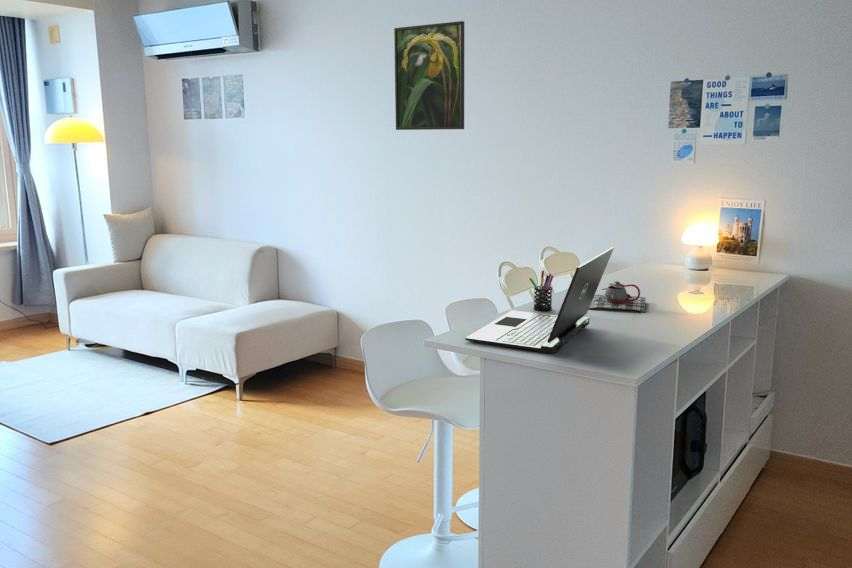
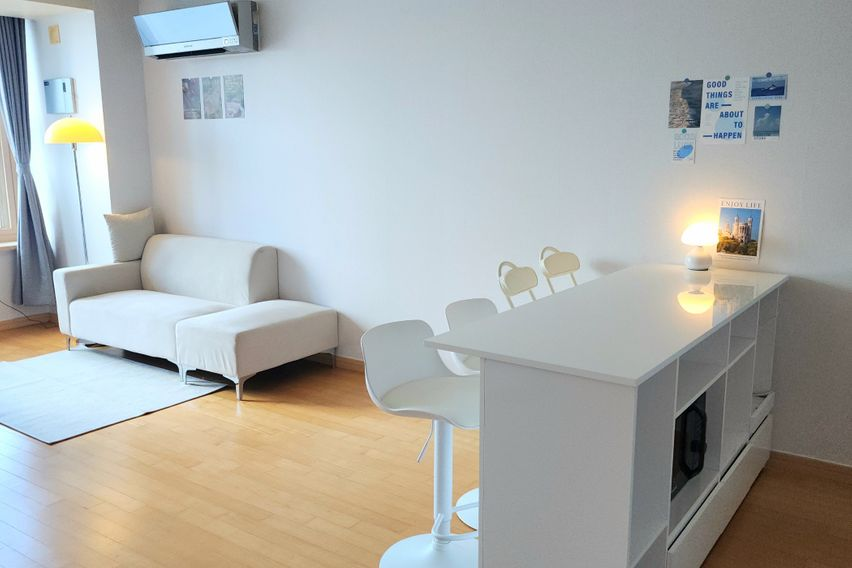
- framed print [393,20,465,131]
- teapot [589,280,647,314]
- laptop [464,246,615,355]
- pen holder [529,270,554,312]
